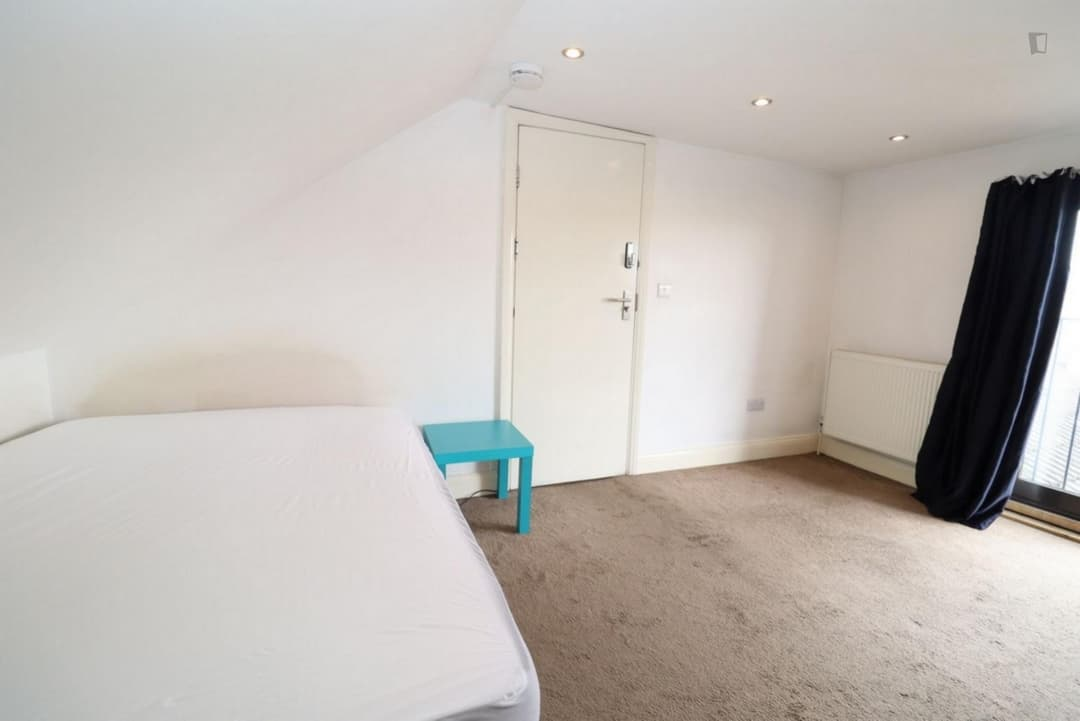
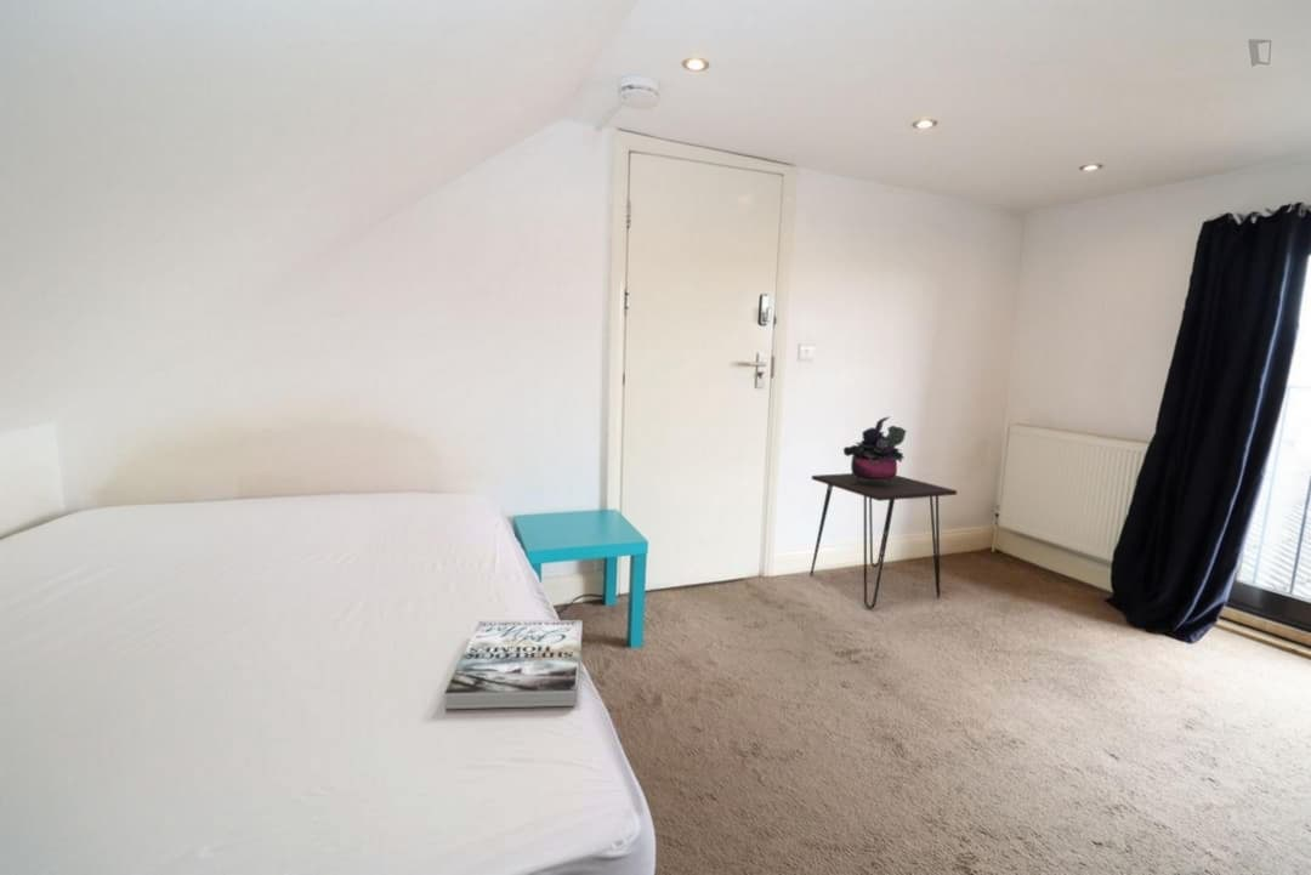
+ potted plant [842,415,908,483]
+ desk [808,472,958,610]
+ book [444,619,584,710]
